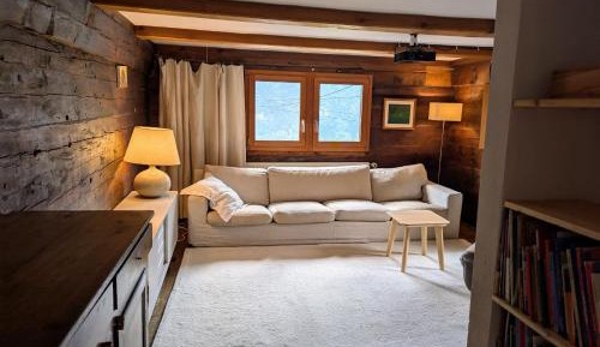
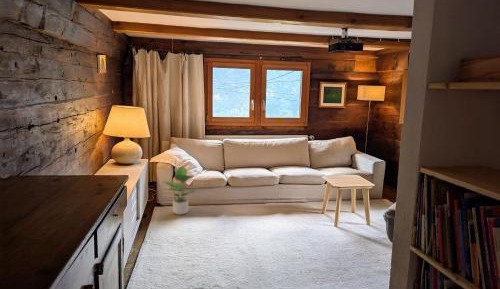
+ potted plant [161,166,196,216]
